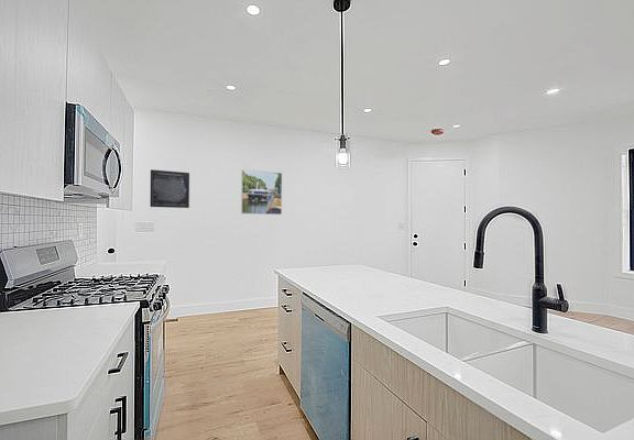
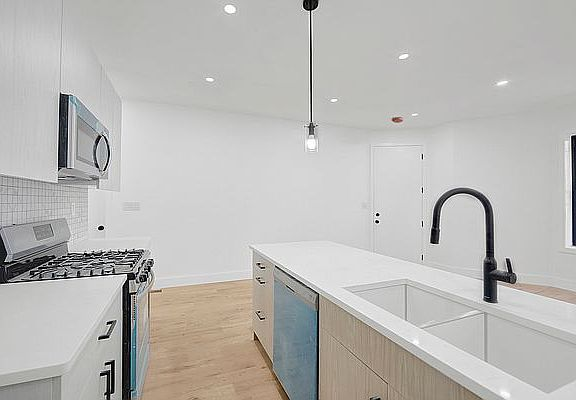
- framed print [240,168,283,216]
- wall art [149,168,190,209]
